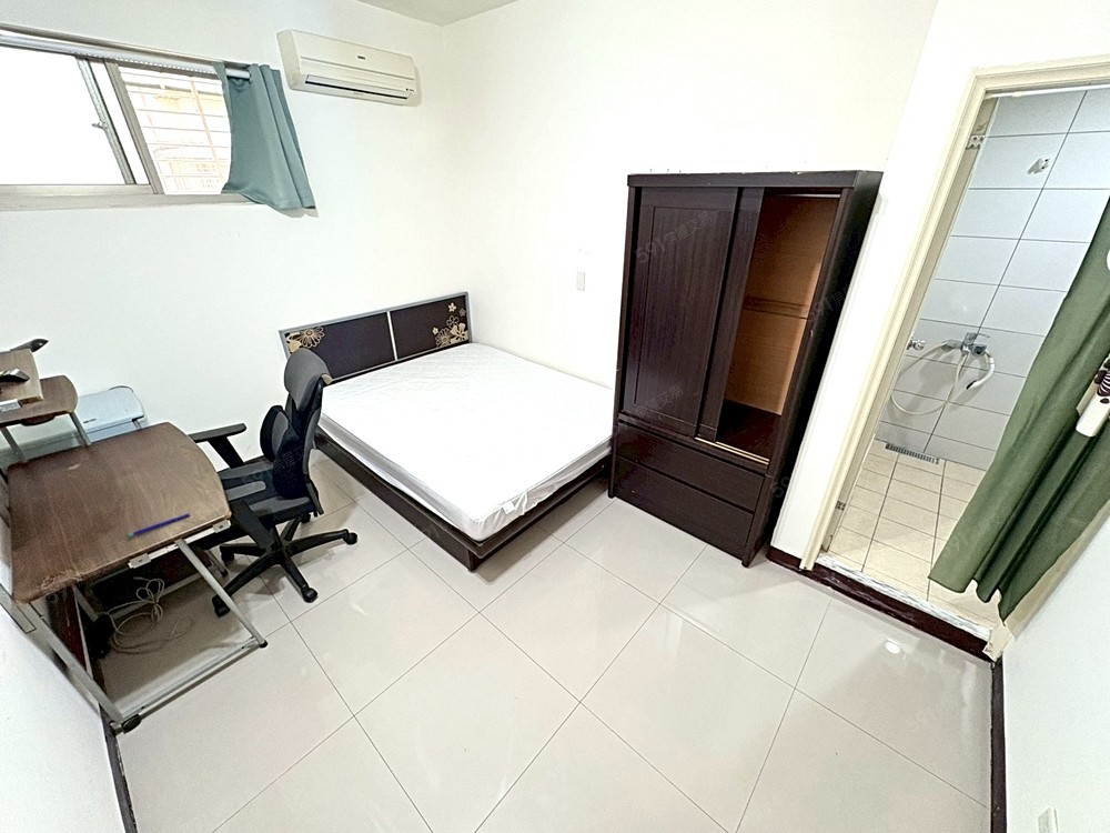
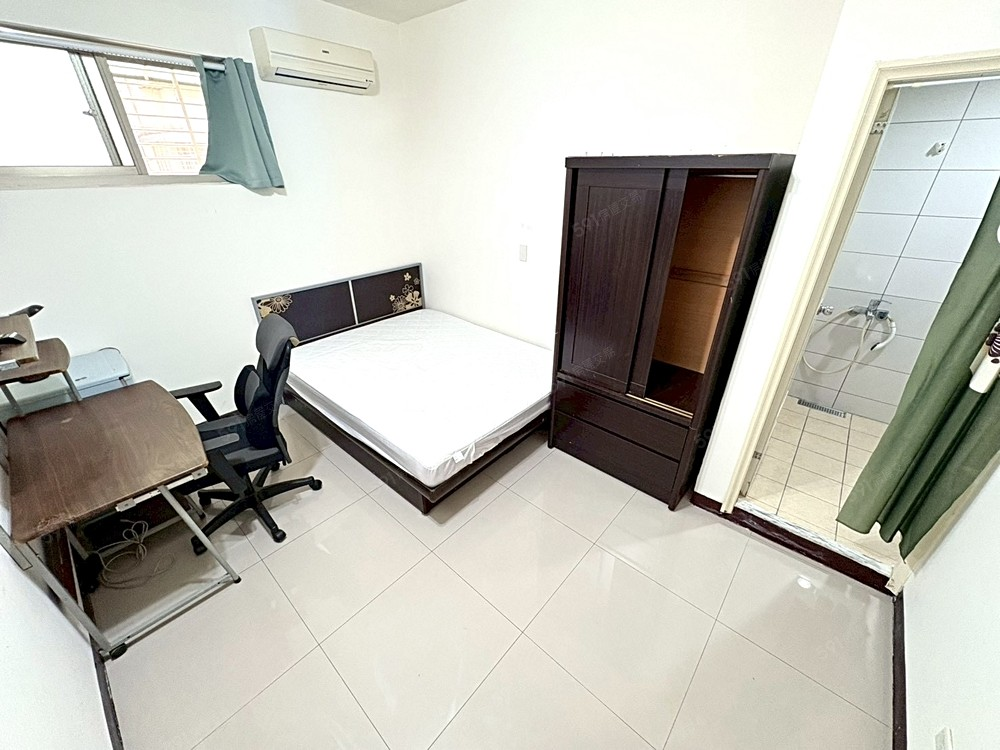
- pen [125,512,191,538]
